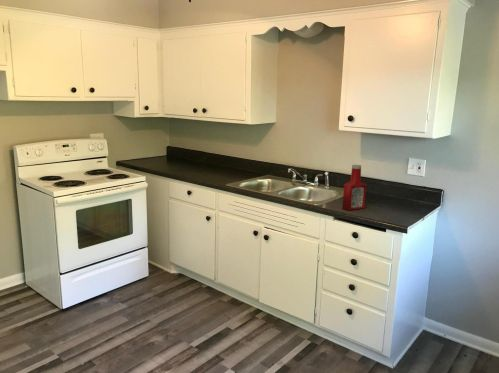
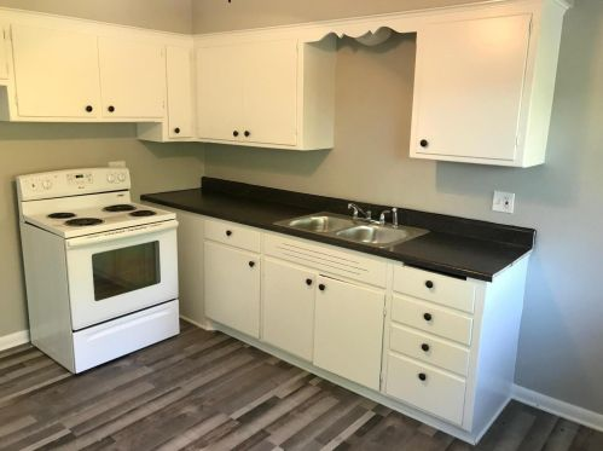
- soap bottle [341,164,367,211]
